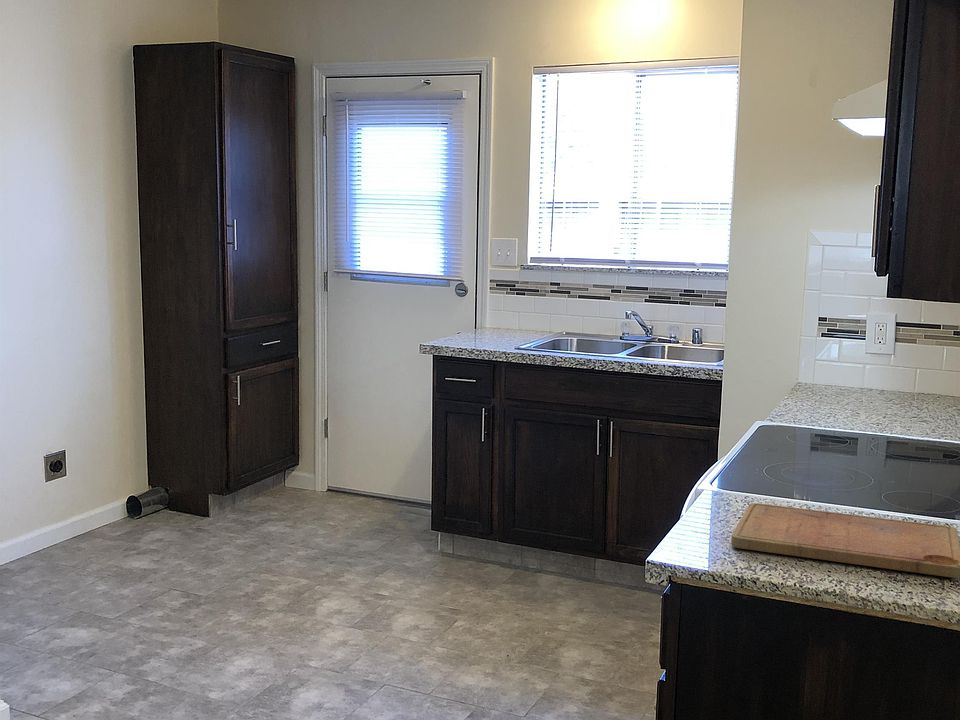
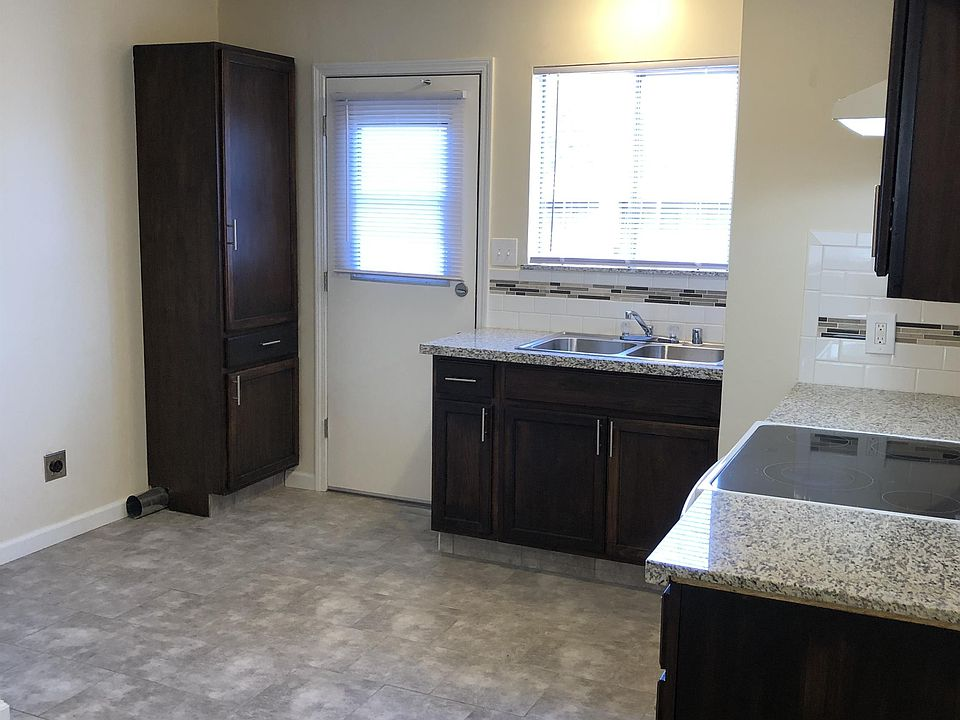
- cutting board [730,502,960,579]
